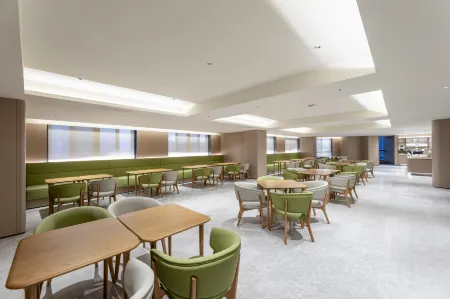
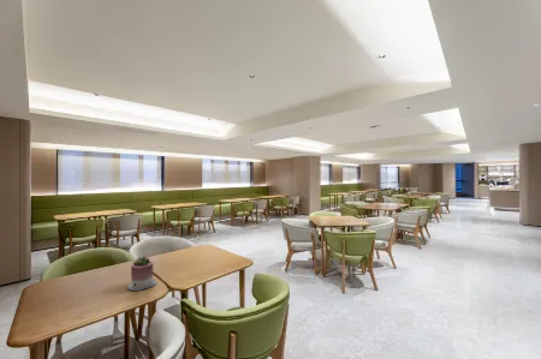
+ succulent planter [127,255,157,292]
